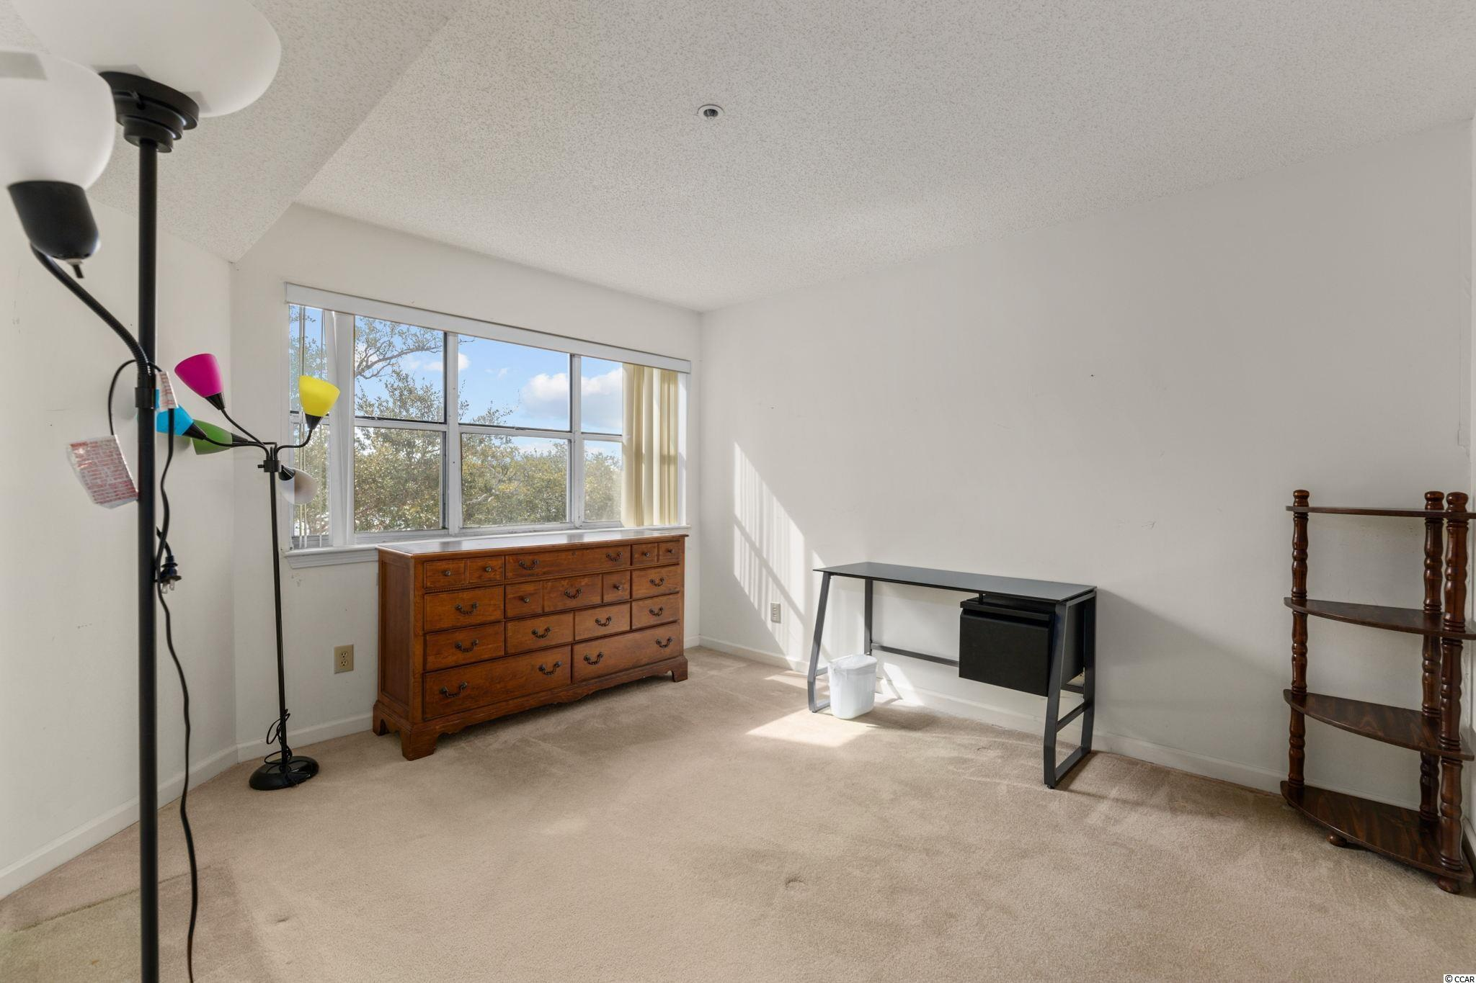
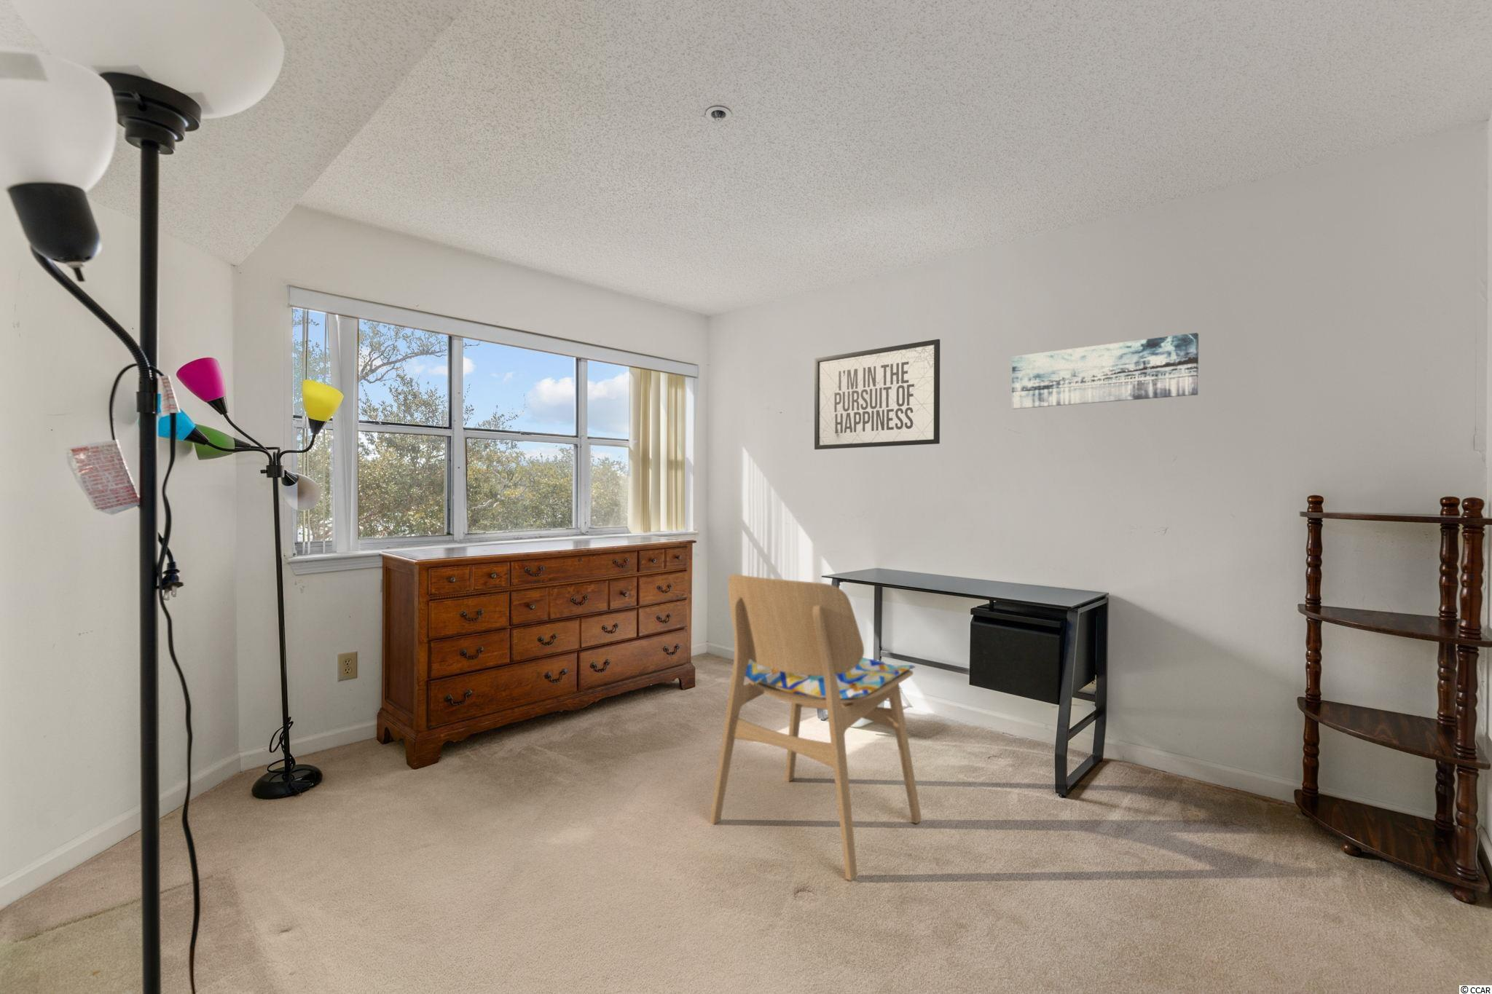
+ wall art [1012,332,1199,410]
+ mirror [814,338,941,450]
+ dining chair [709,574,922,881]
